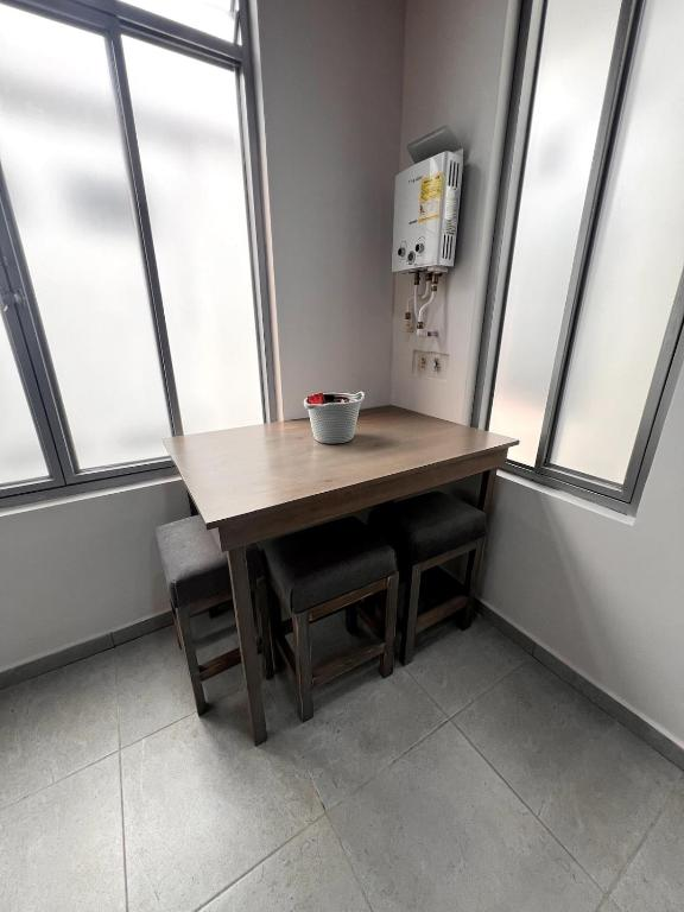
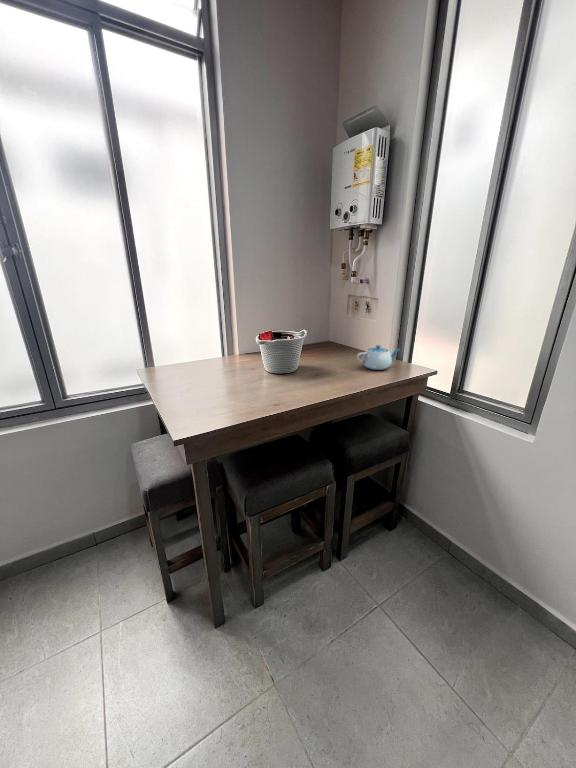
+ chinaware [356,344,401,371]
